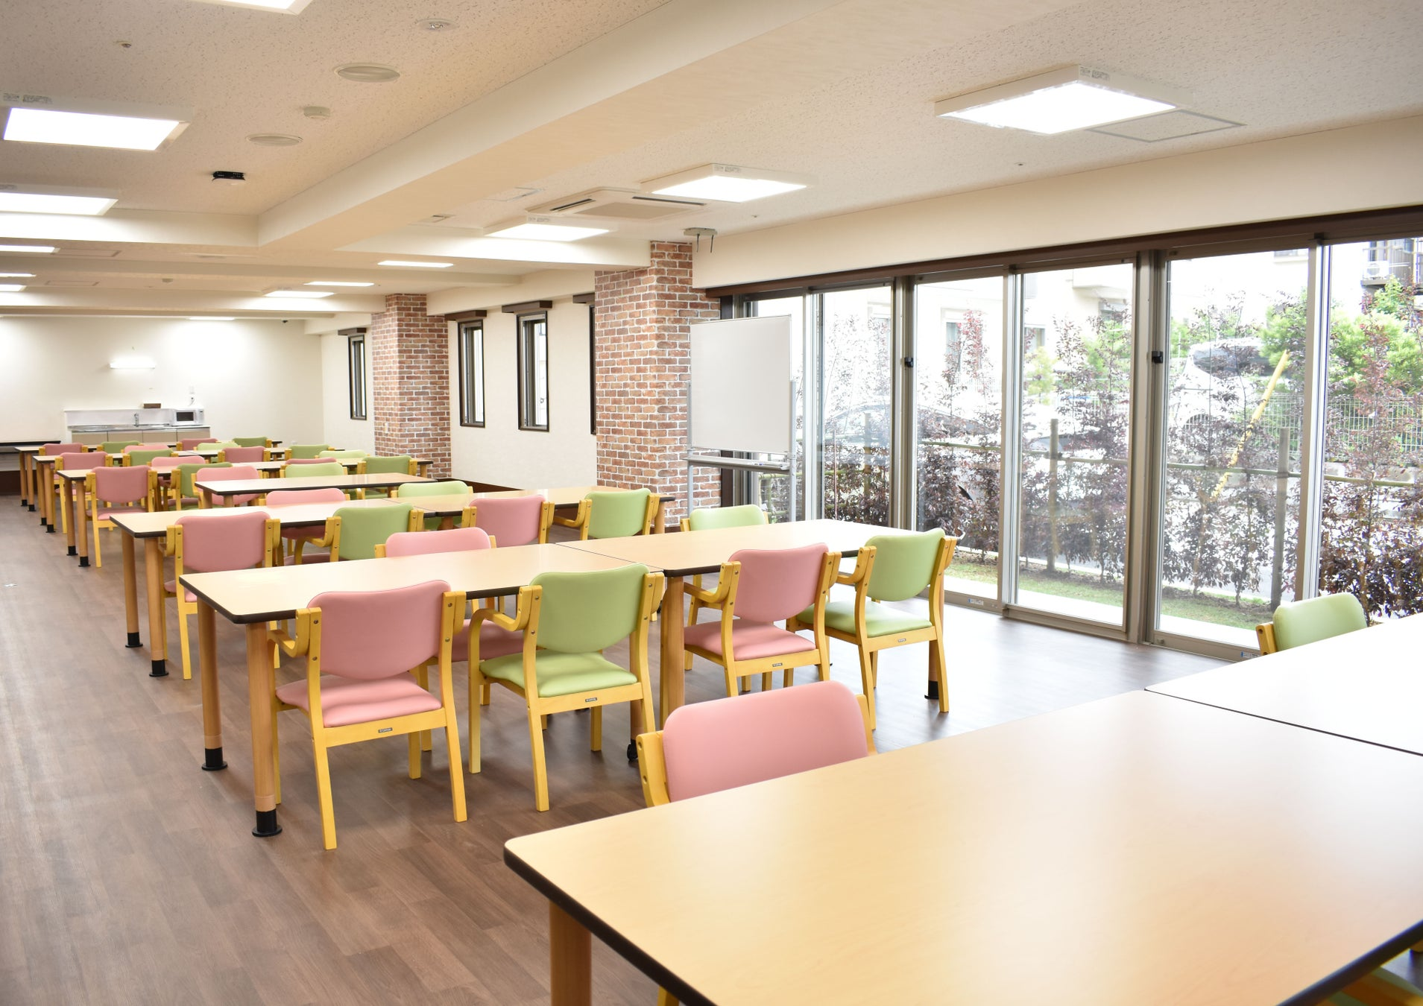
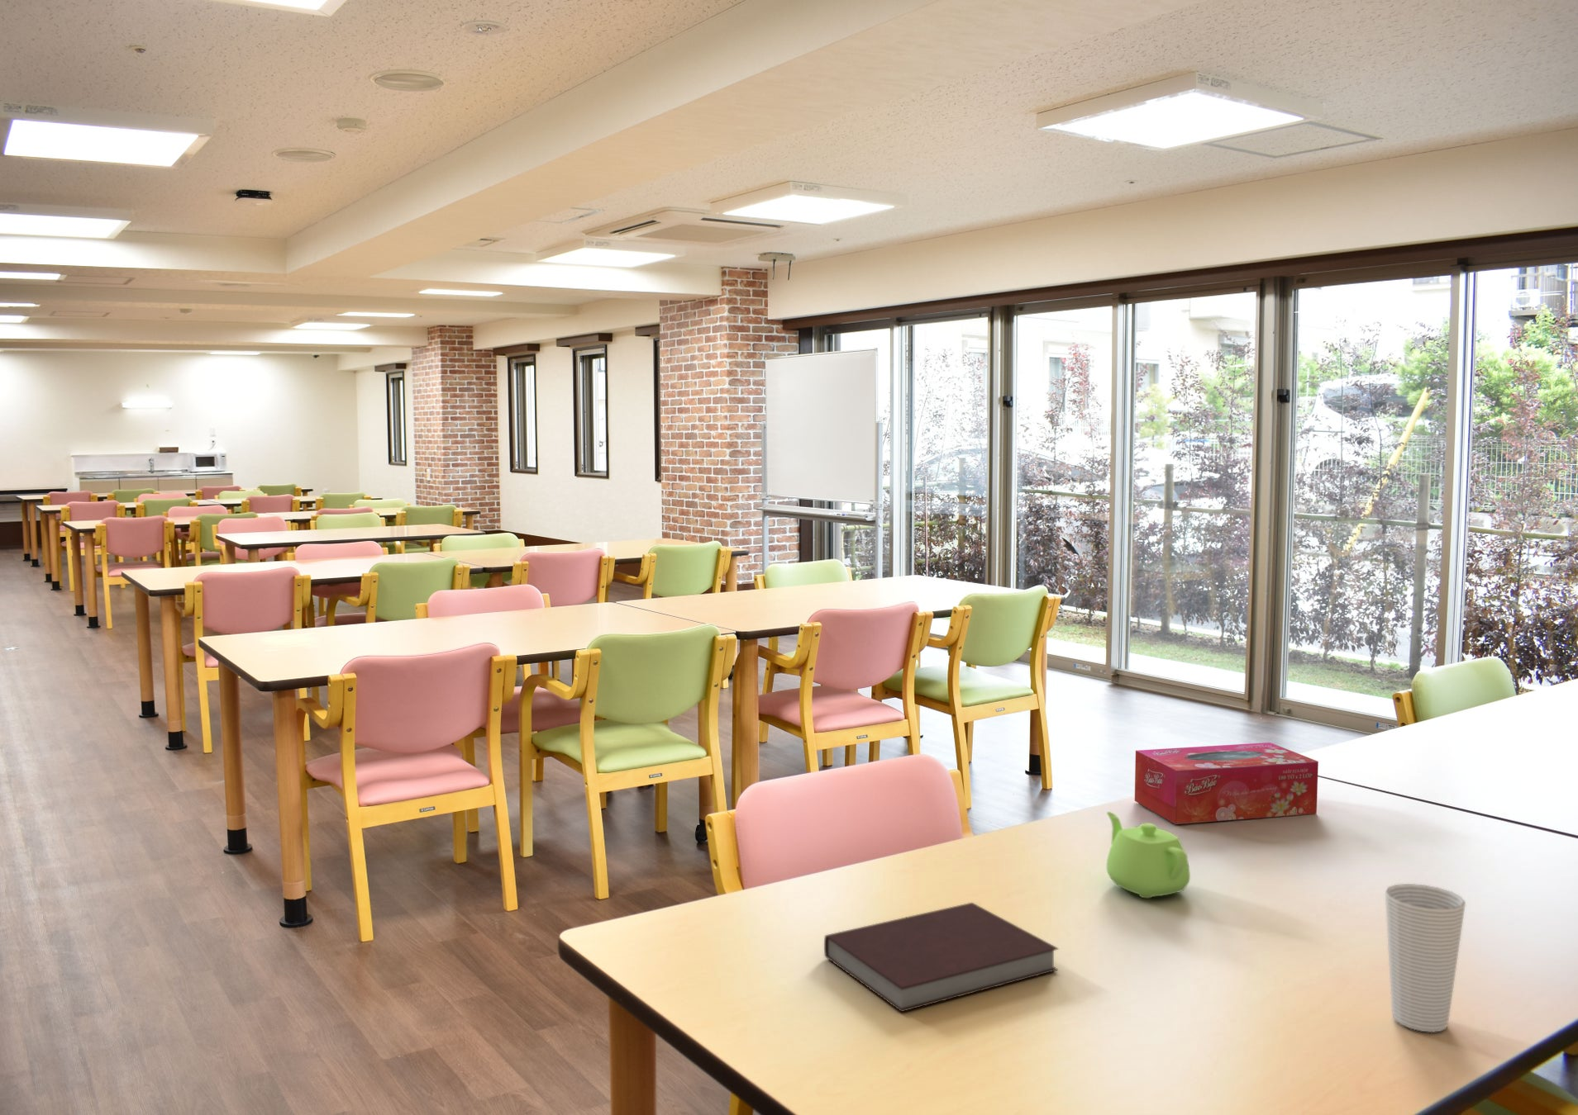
+ teapot [1106,811,1192,899]
+ cup [1385,883,1467,1033]
+ tissue box [1134,742,1320,825]
+ notebook [823,901,1060,1012]
